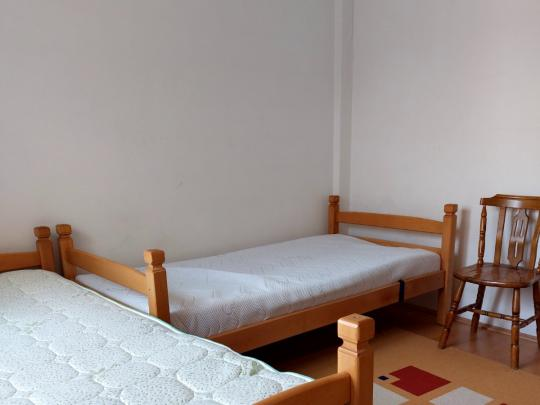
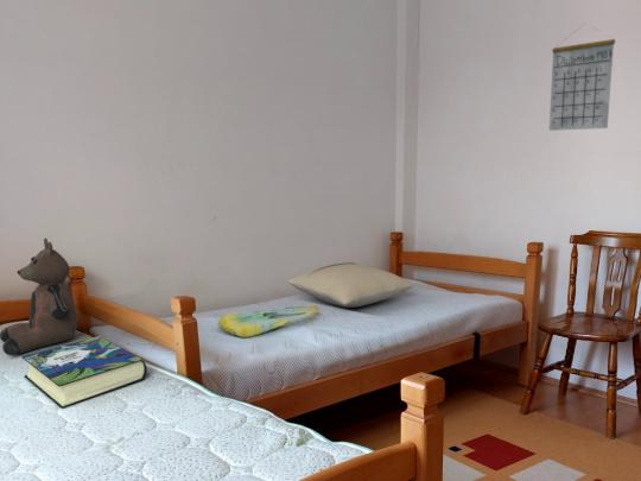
+ teddy bear [0,238,78,356]
+ book [21,335,148,409]
+ pillow [286,261,414,309]
+ calendar [548,24,616,132]
+ tote bag [216,304,319,338]
